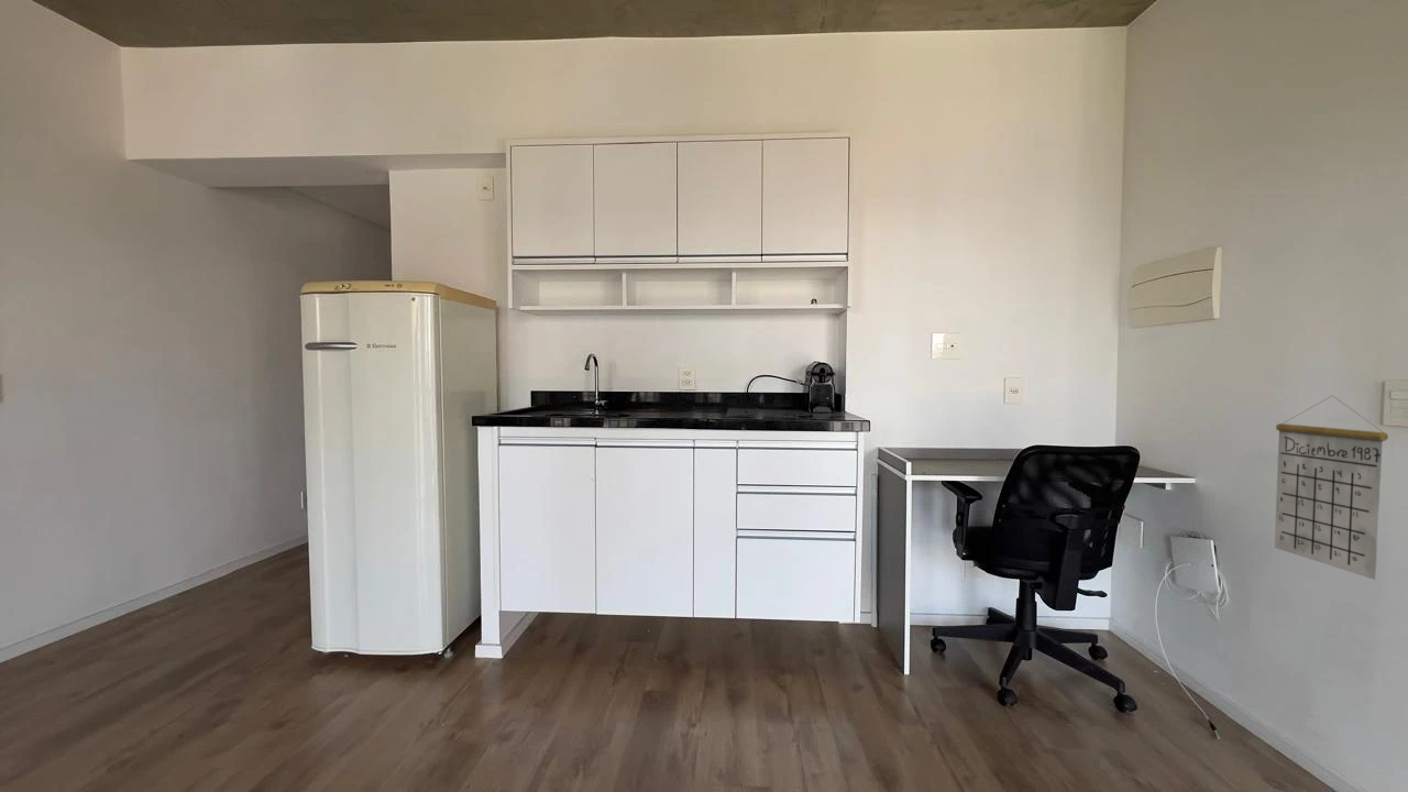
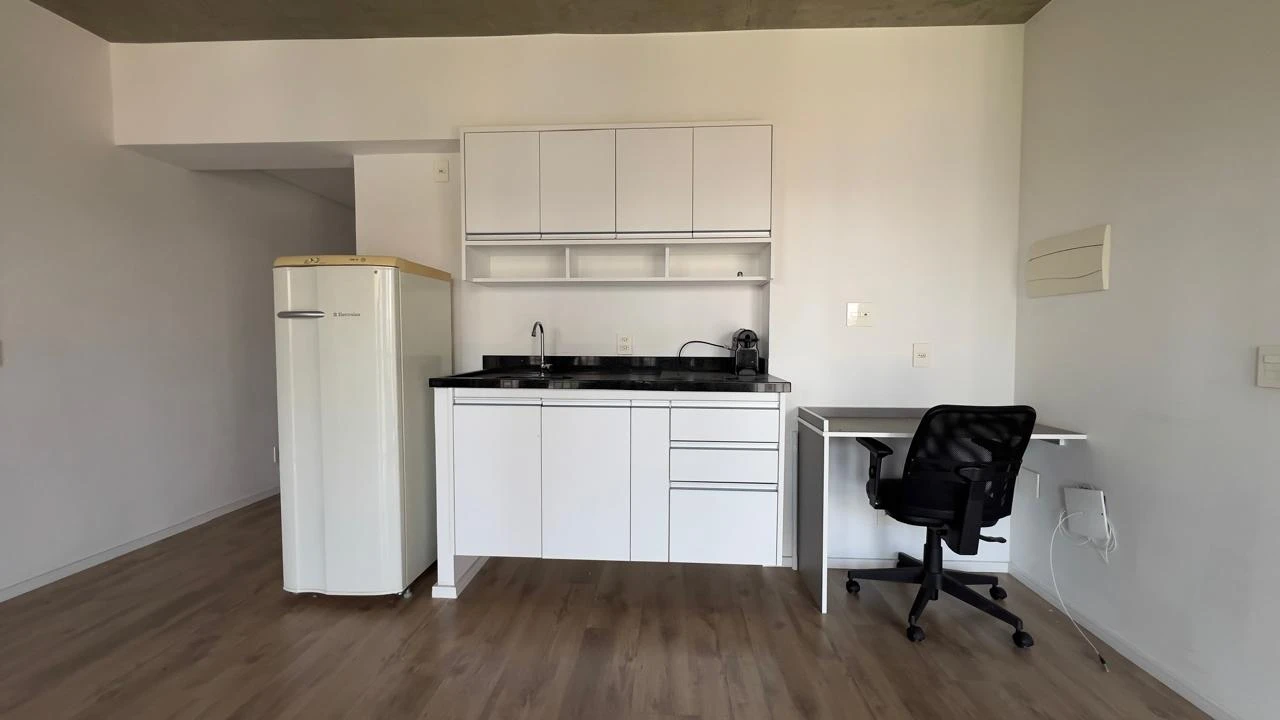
- calendar [1274,395,1389,581]
